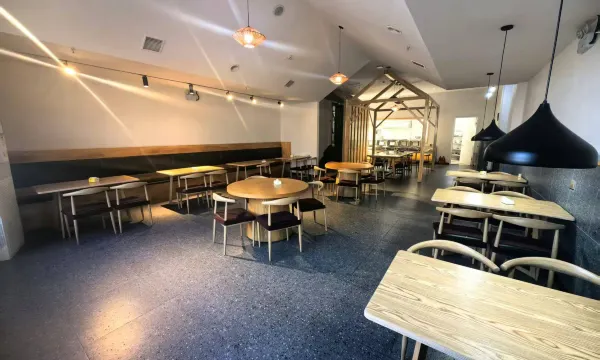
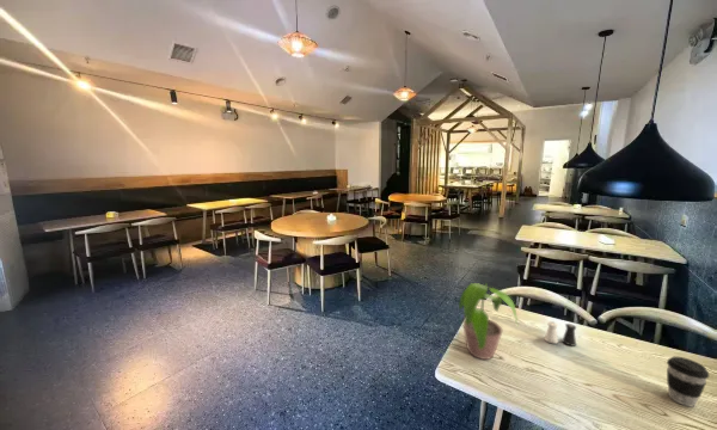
+ salt and pepper shaker [543,320,577,348]
+ coffee cup [666,355,710,407]
+ potted plant [458,282,519,361]
